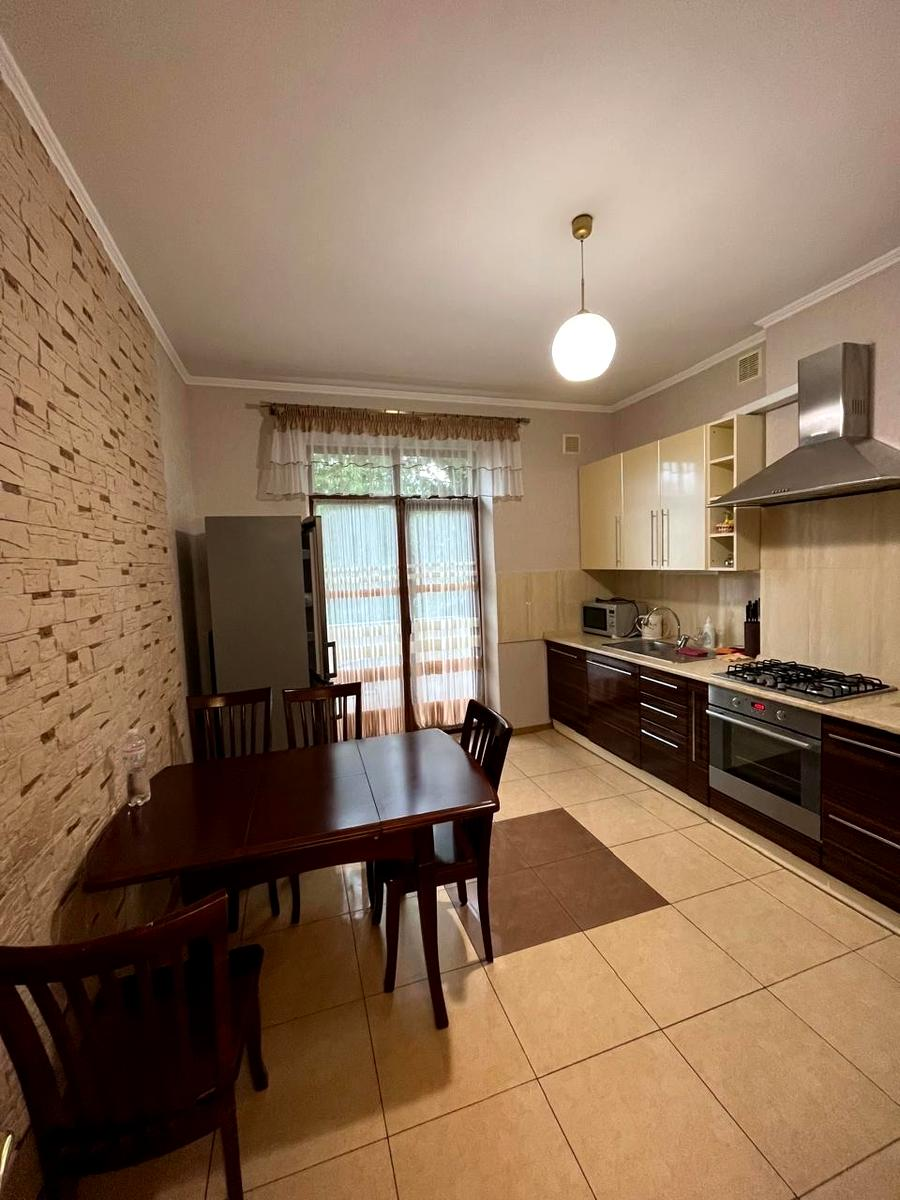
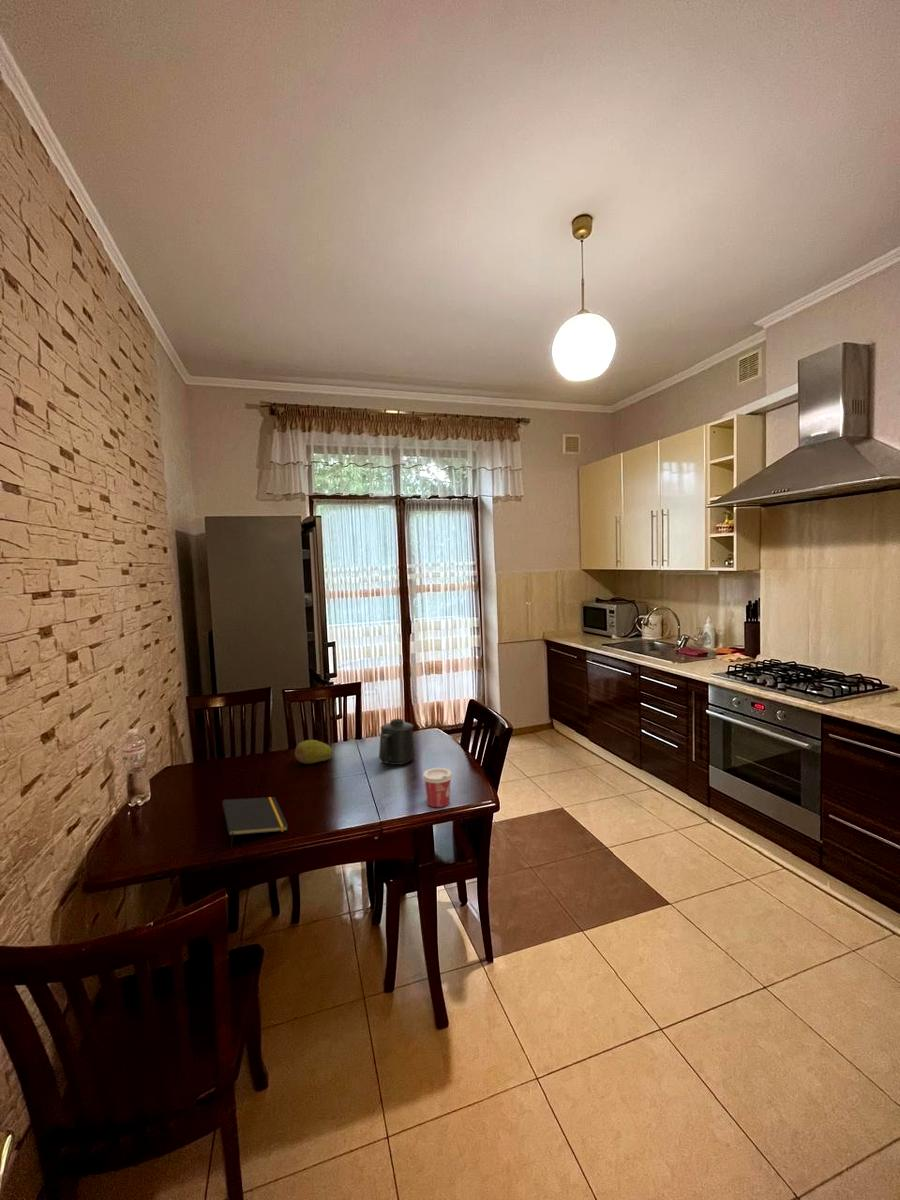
+ notepad [221,796,289,848]
+ mug [378,718,416,766]
+ fruit [294,739,334,765]
+ cup [421,767,454,808]
